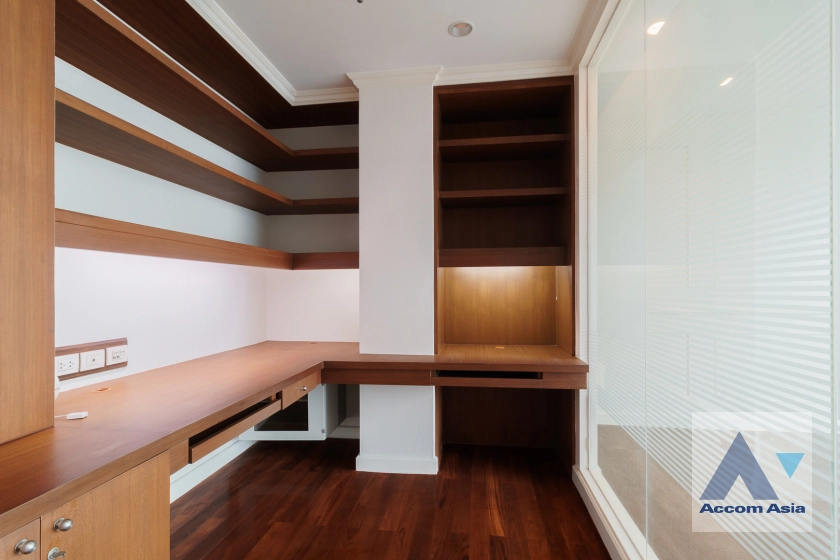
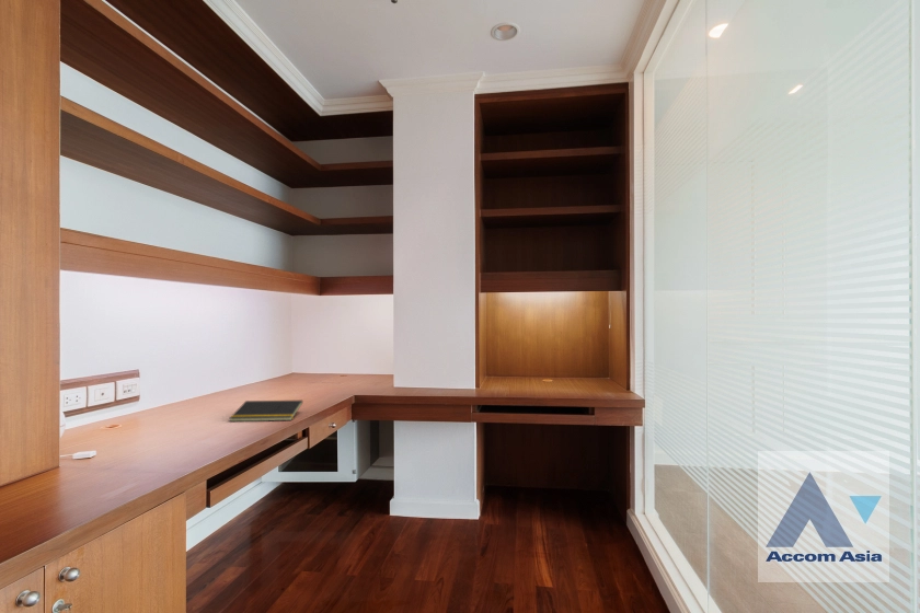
+ notepad [229,400,303,423]
